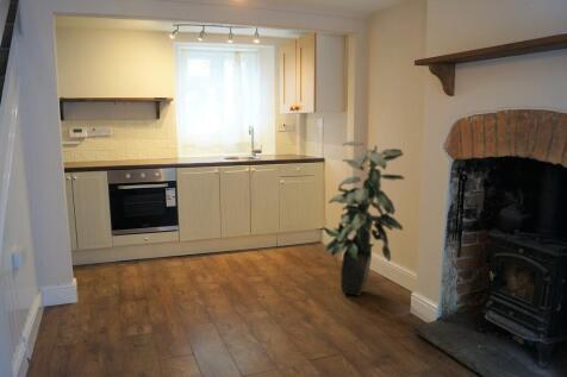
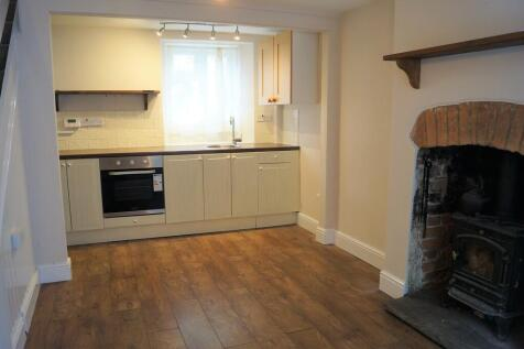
- indoor plant [322,140,406,297]
